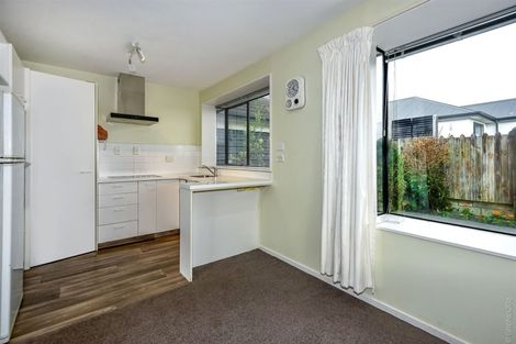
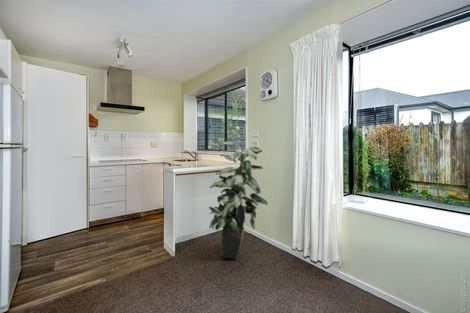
+ indoor plant [208,140,269,260]
